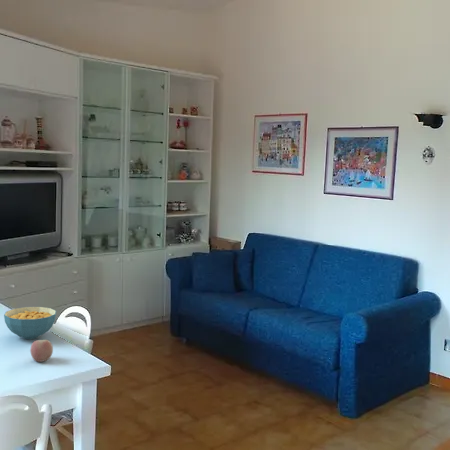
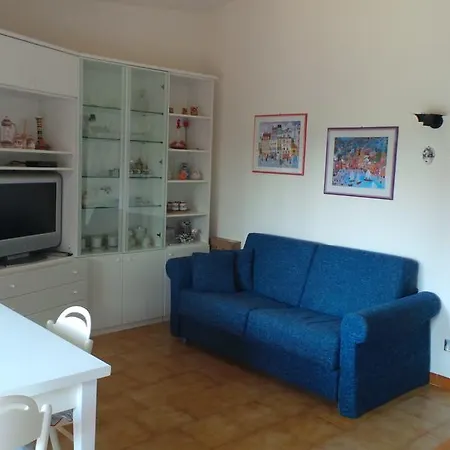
- apple [29,339,54,363]
- cereal bowl [3,306,57,340]
